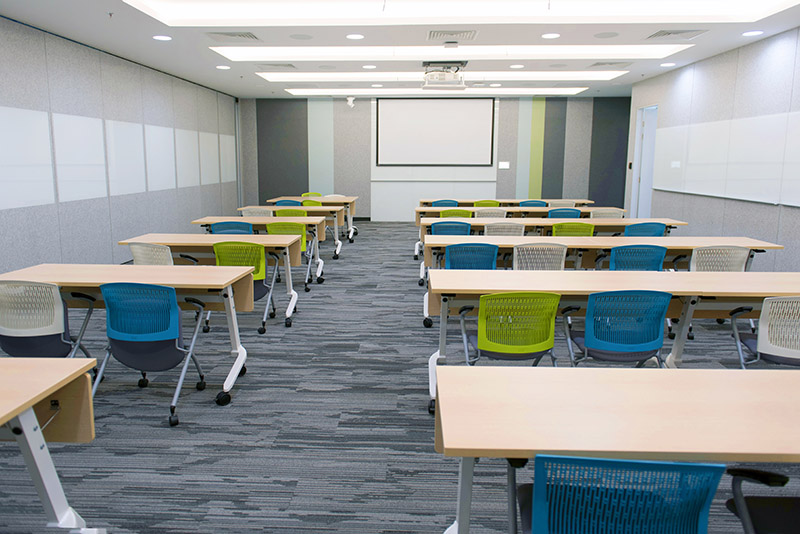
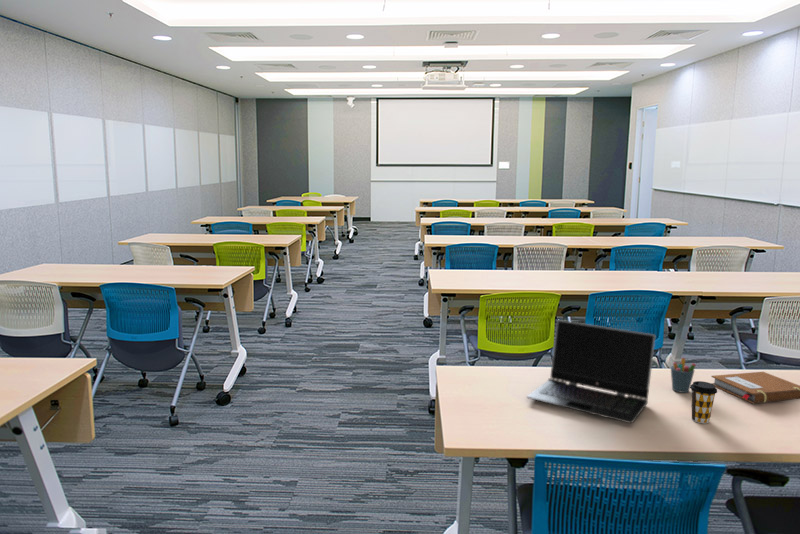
+ laptop computer [526,319,656,424]
+ coffee cup [690,380,718,424]
+ pen holder [670,355,697,394]
+ notebook [710,371,800,404]
